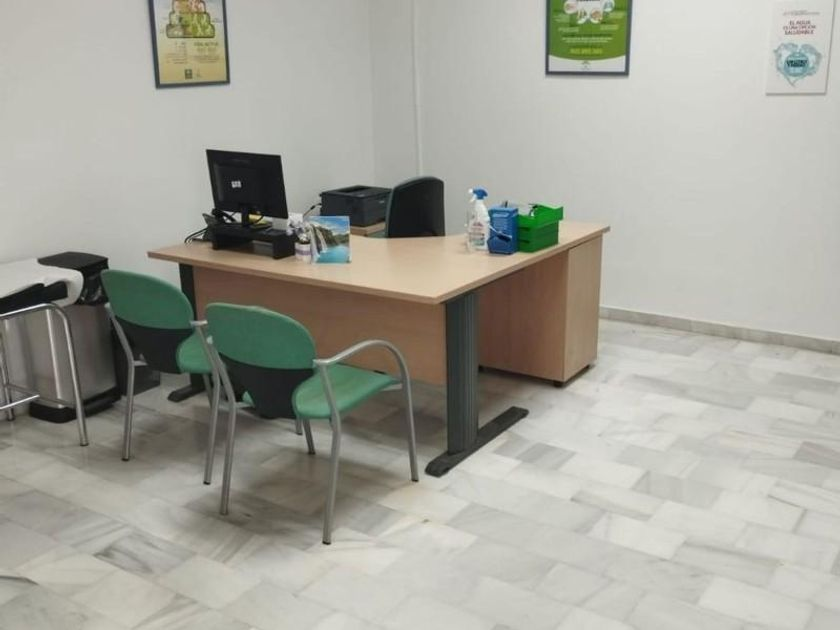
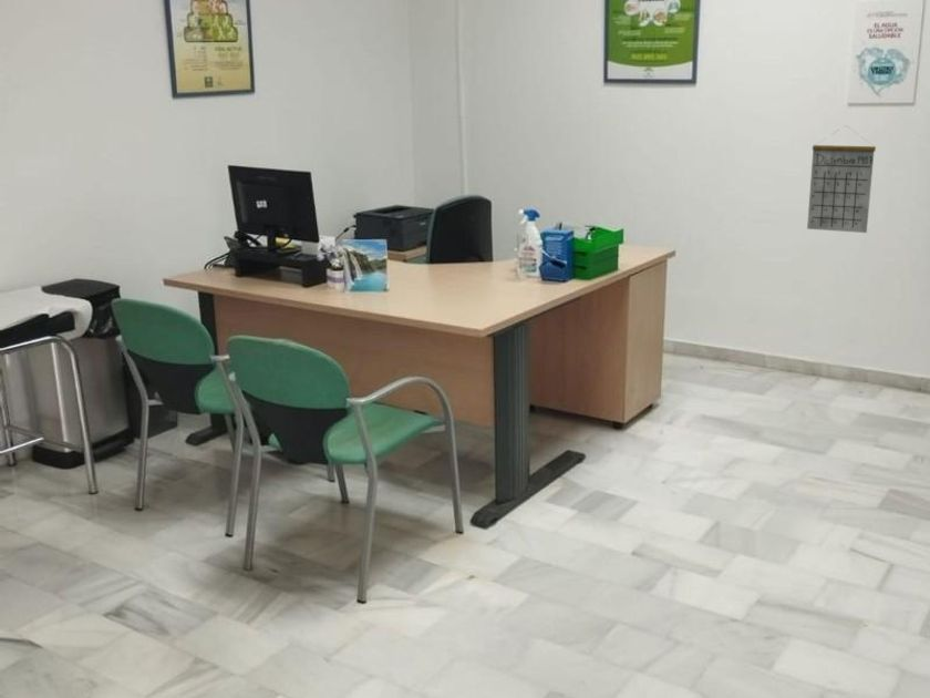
+ calendar [806,124,877,234]
